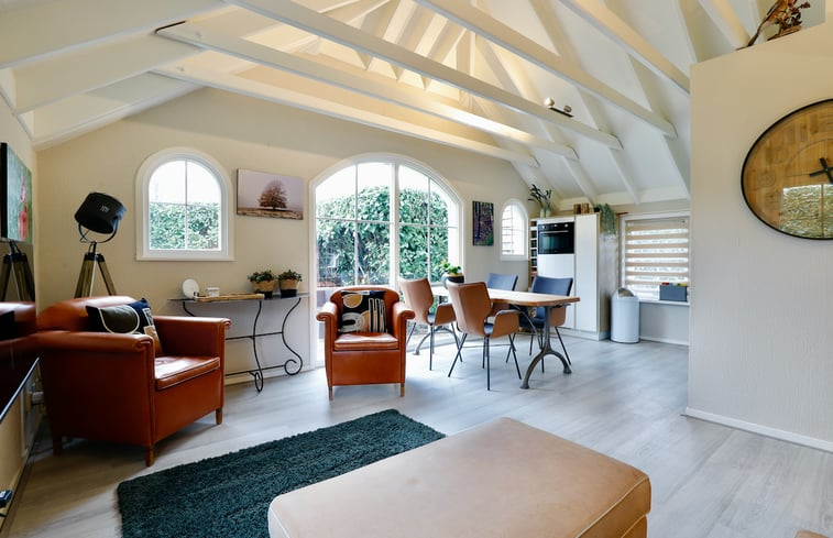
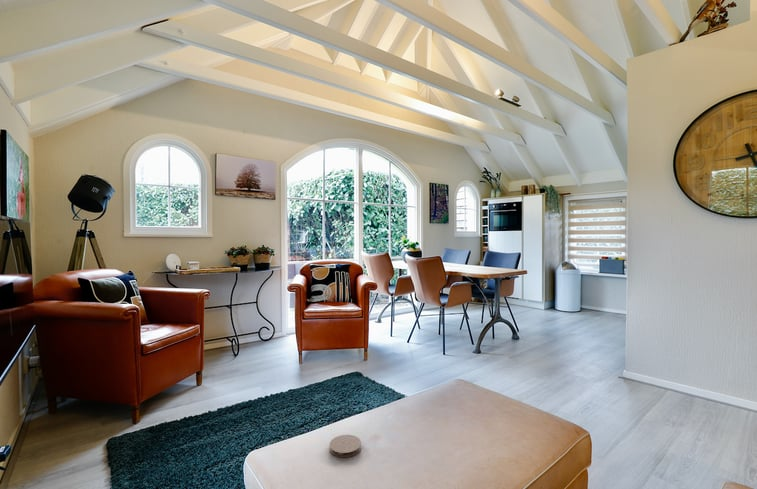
+ coaster [329,434,362,458]
